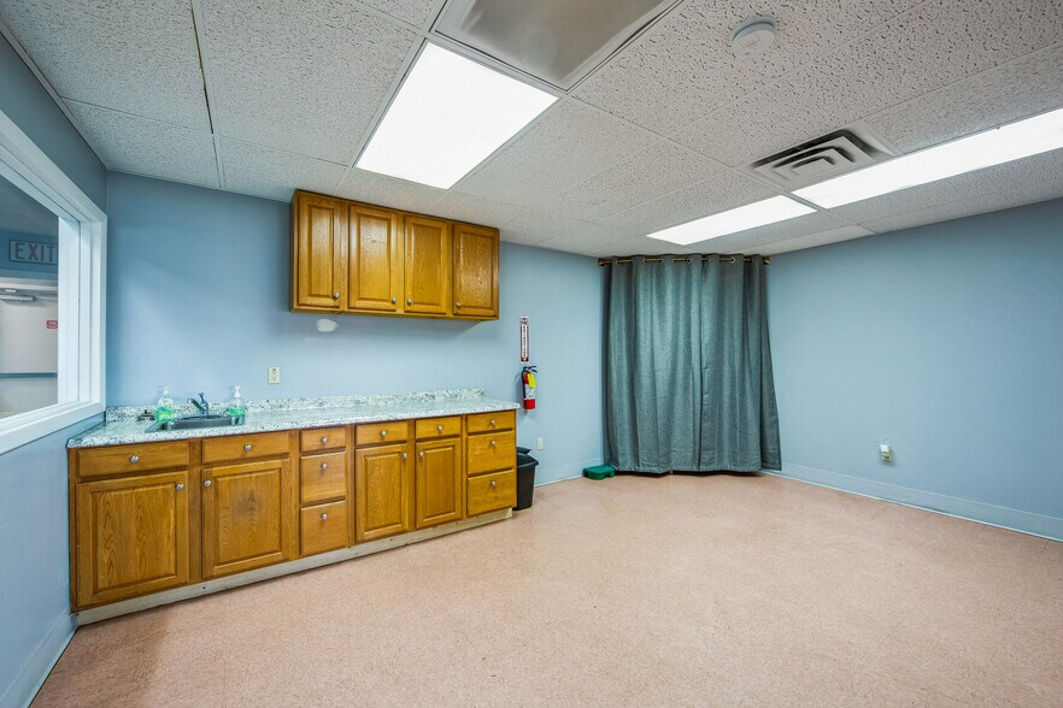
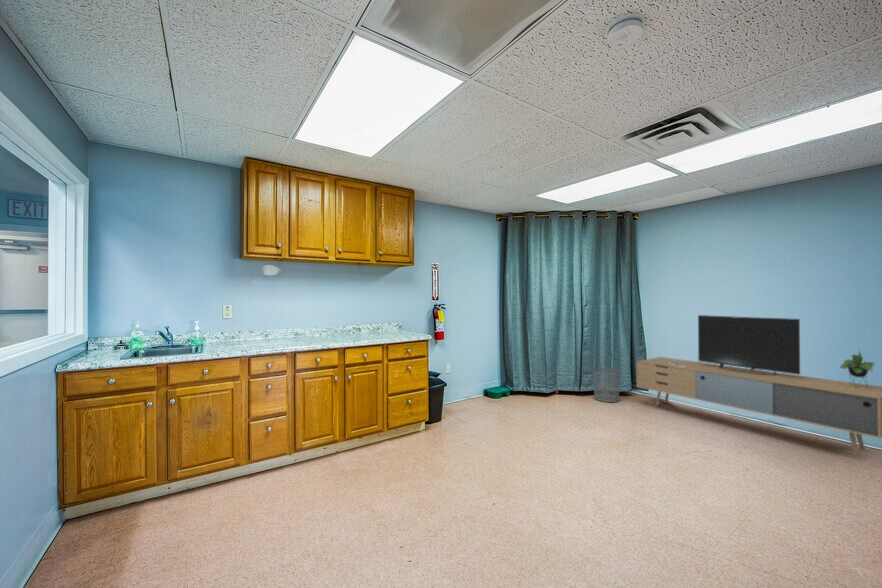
+ media console [635,314,882,457]
+ waste bin [592,367,621,403]
